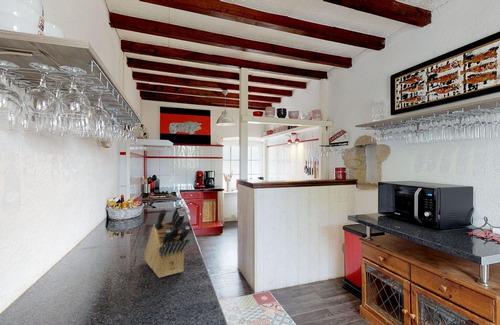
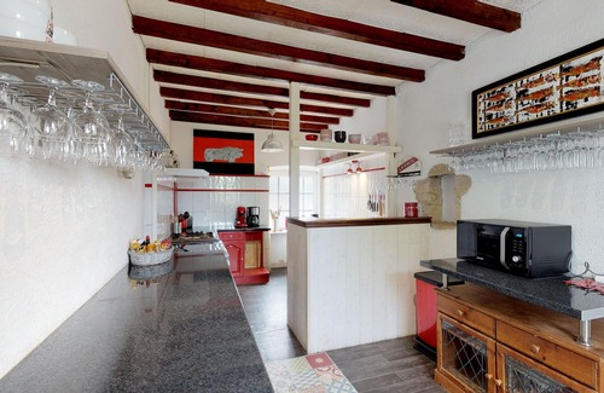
- knife block [143,203,191,279]
